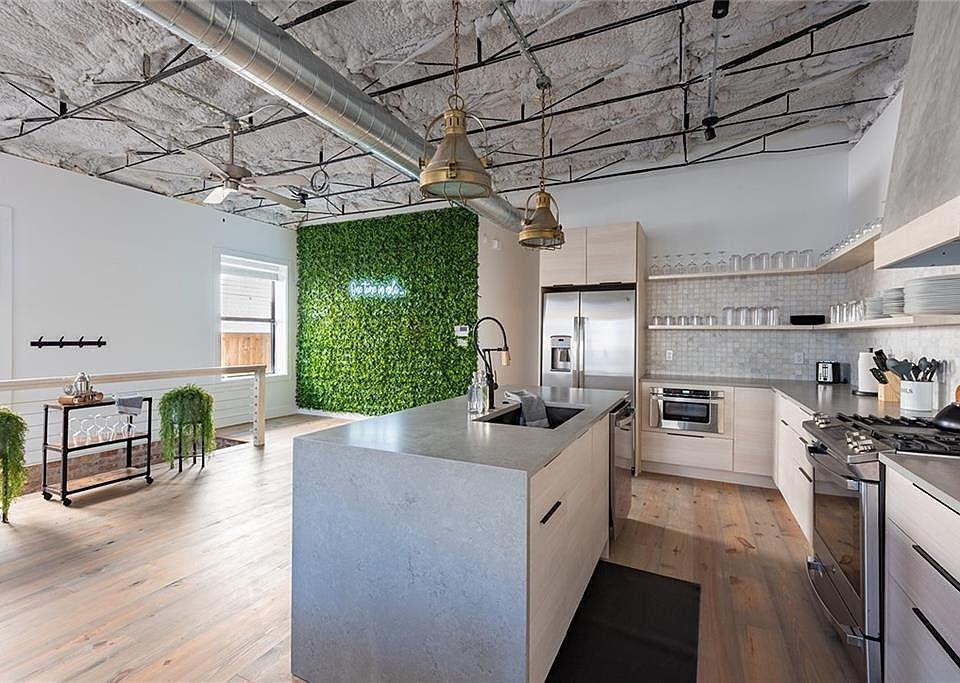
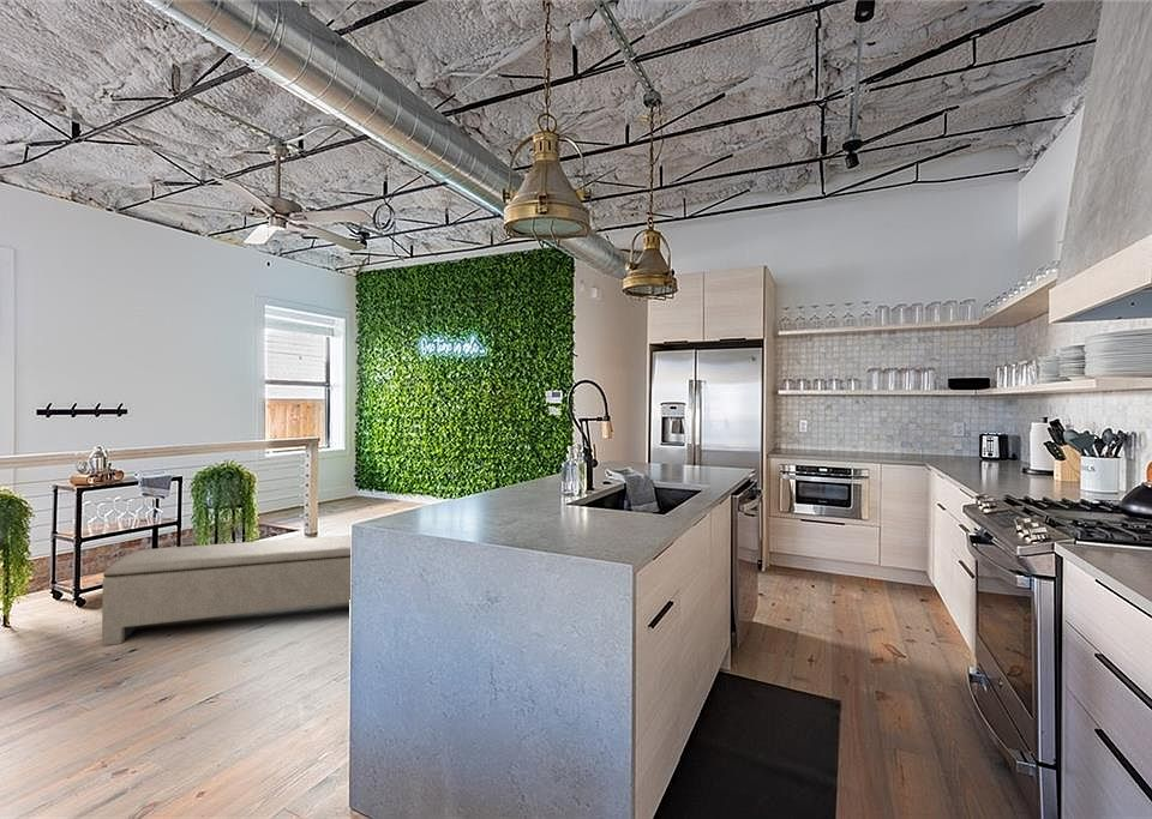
+ bench [101,534,352,646]
